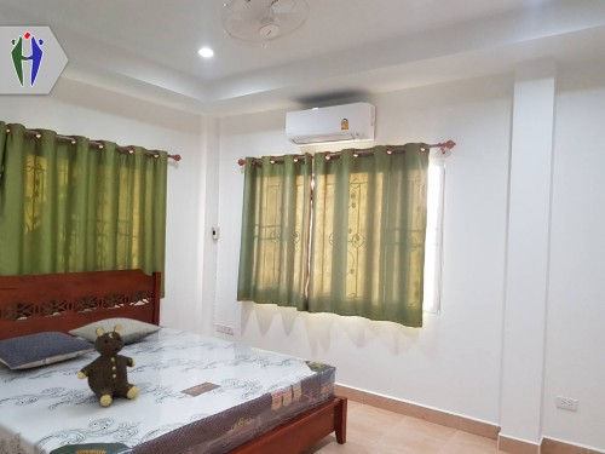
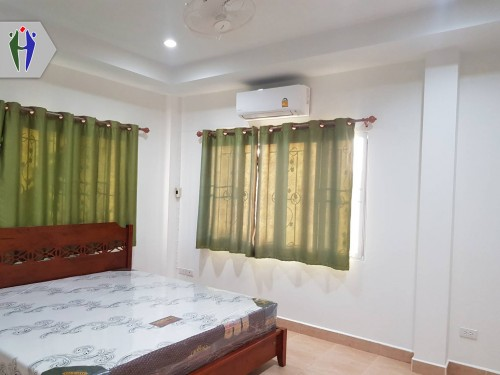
- teddy bear [76,324,139,407]
- pillow [68,317,163,346]
- pillow [0,331,96,370]
